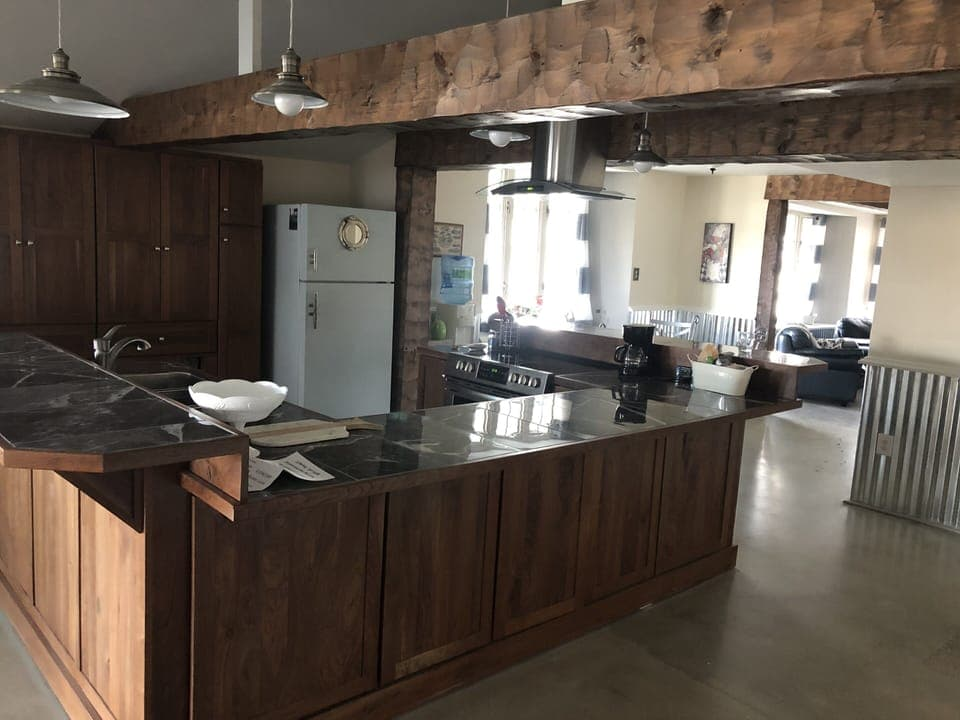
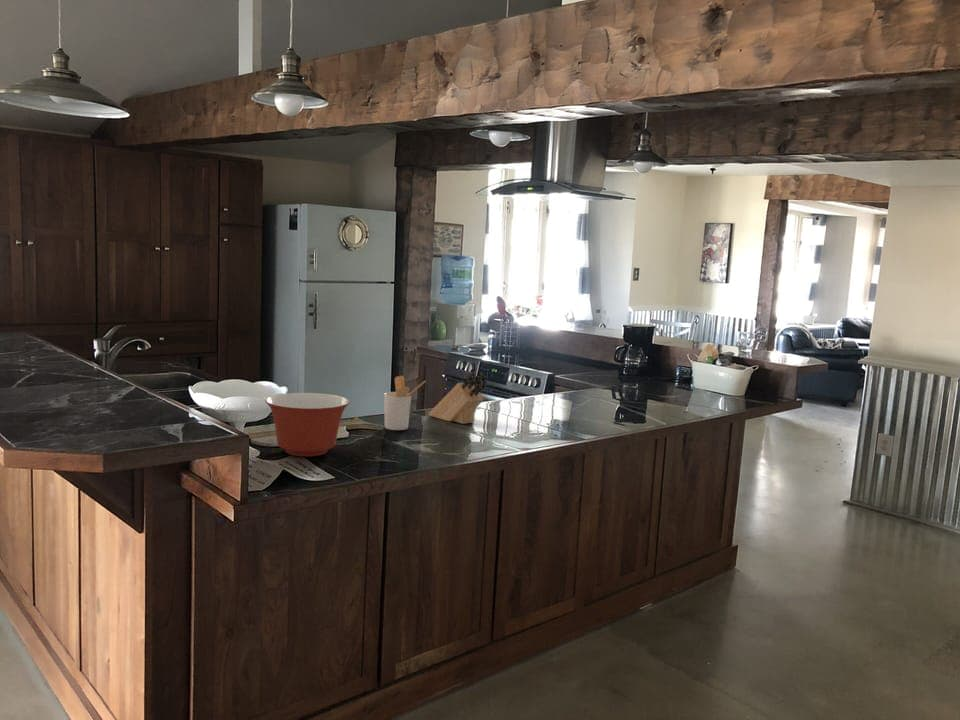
+ mixing bowl [264,392,351,457]
+ utensil holder [383,375,427,431]
+ knife block [428,371,489,425]
